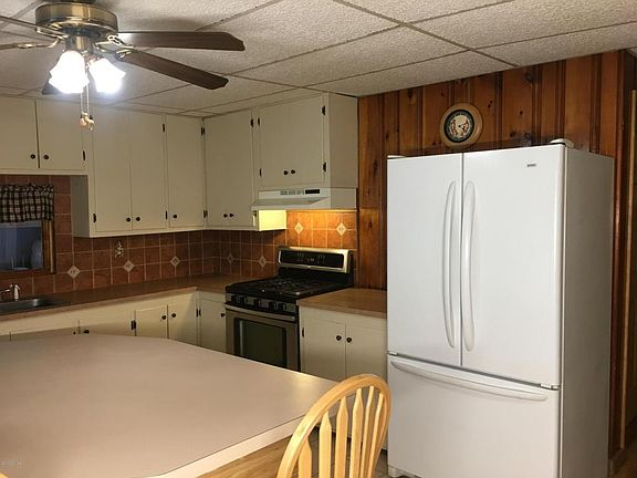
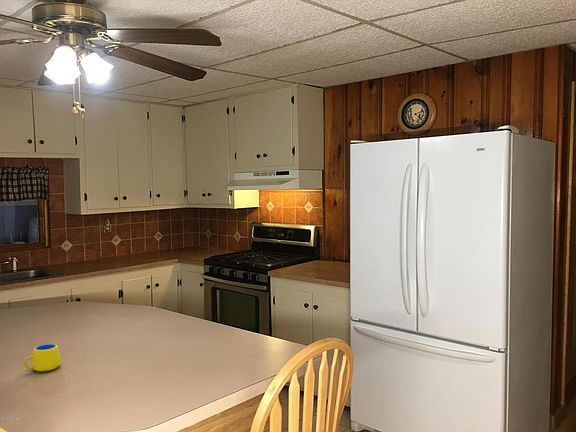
+ mug [23,343,62,372]
